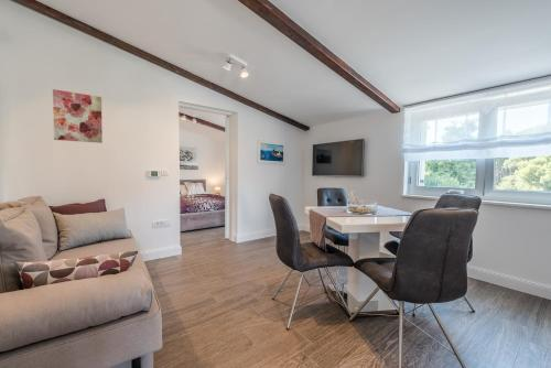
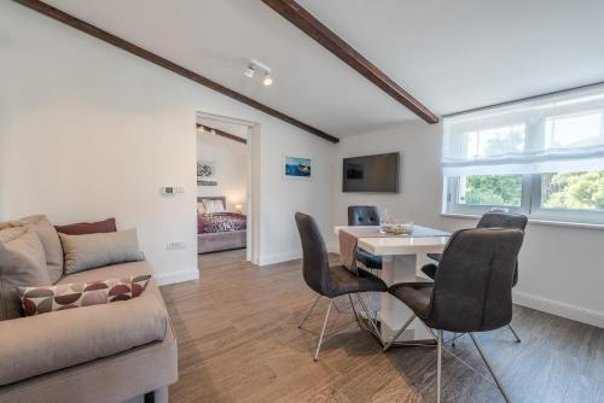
- wall art [52,88,104,144]
